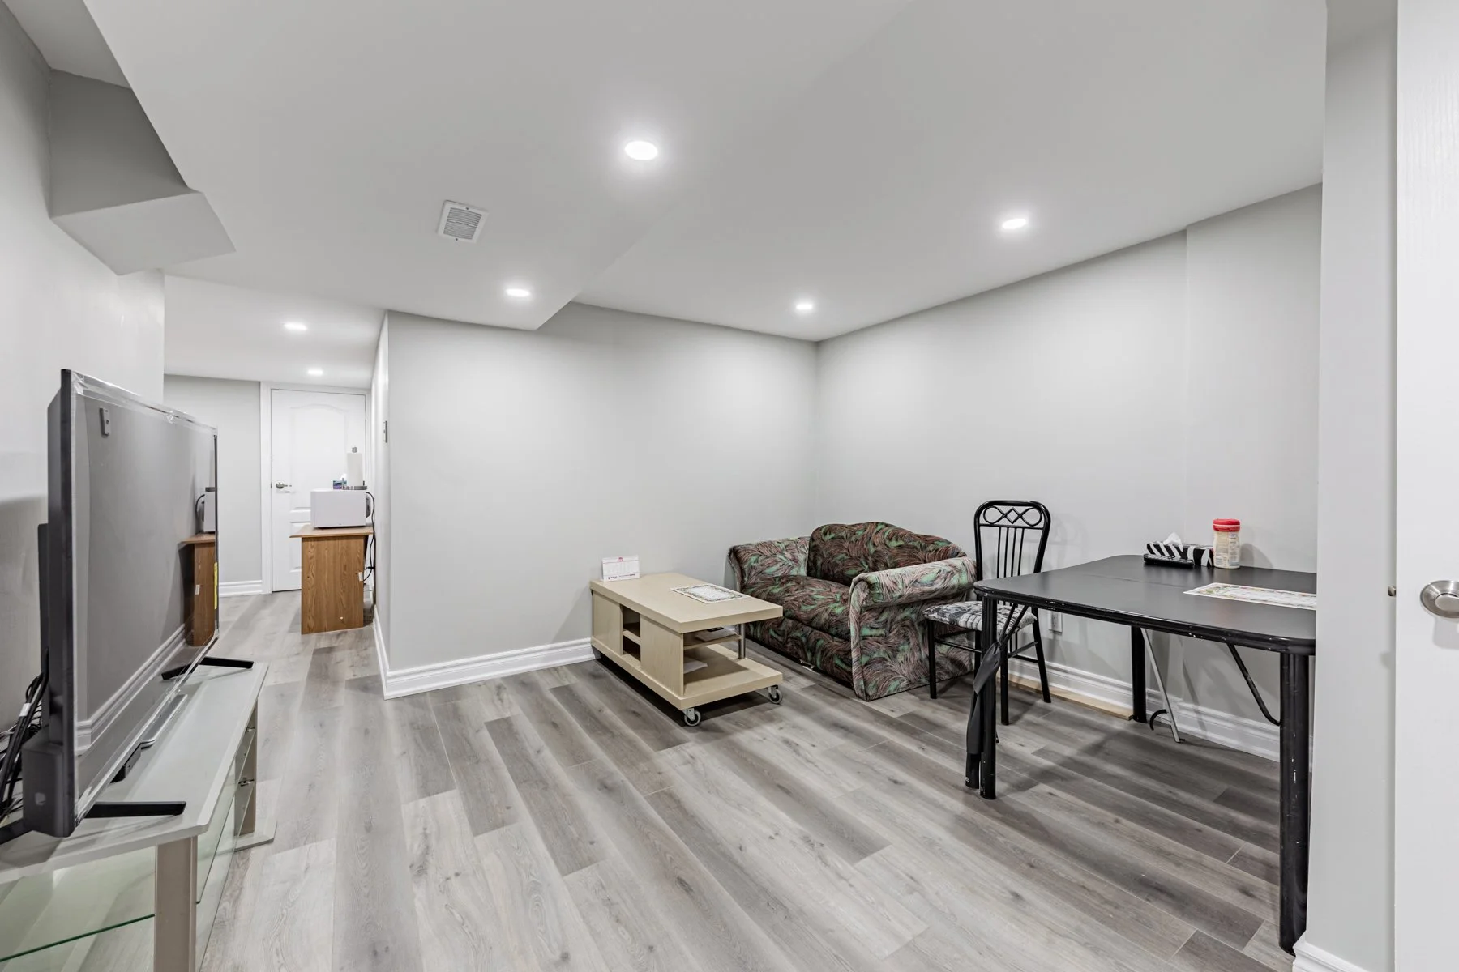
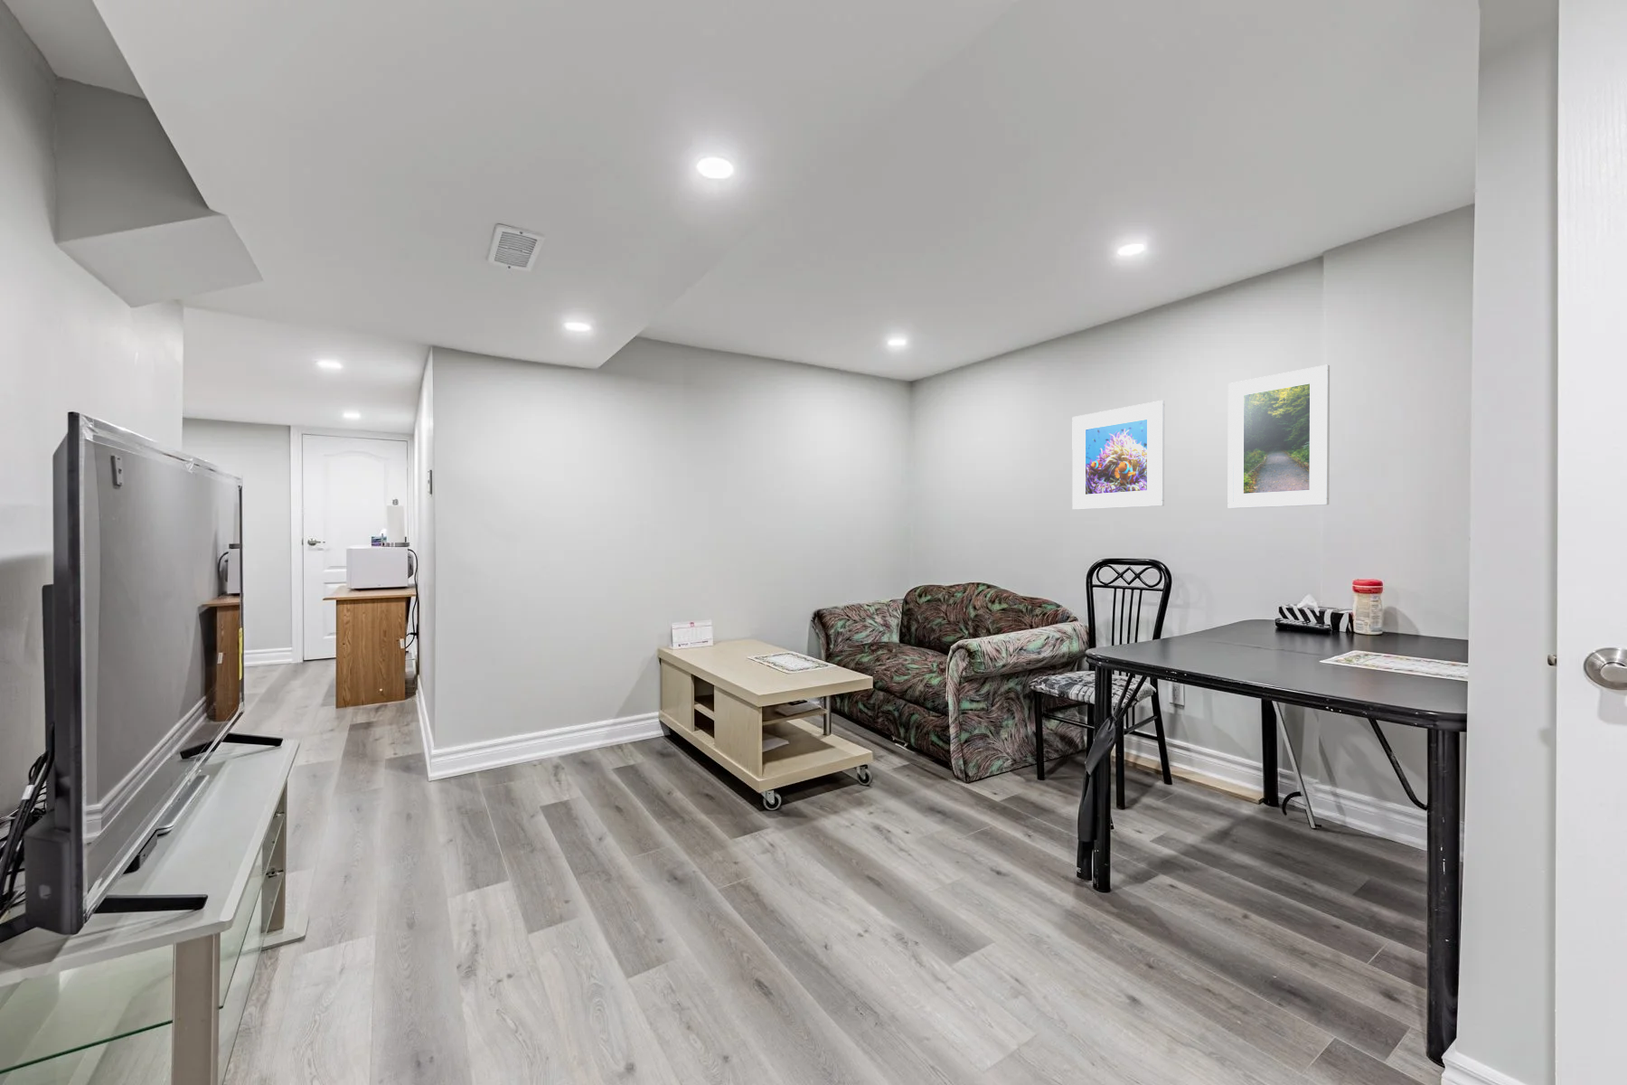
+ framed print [1228,363,1330,509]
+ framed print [1071,400,1165,511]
